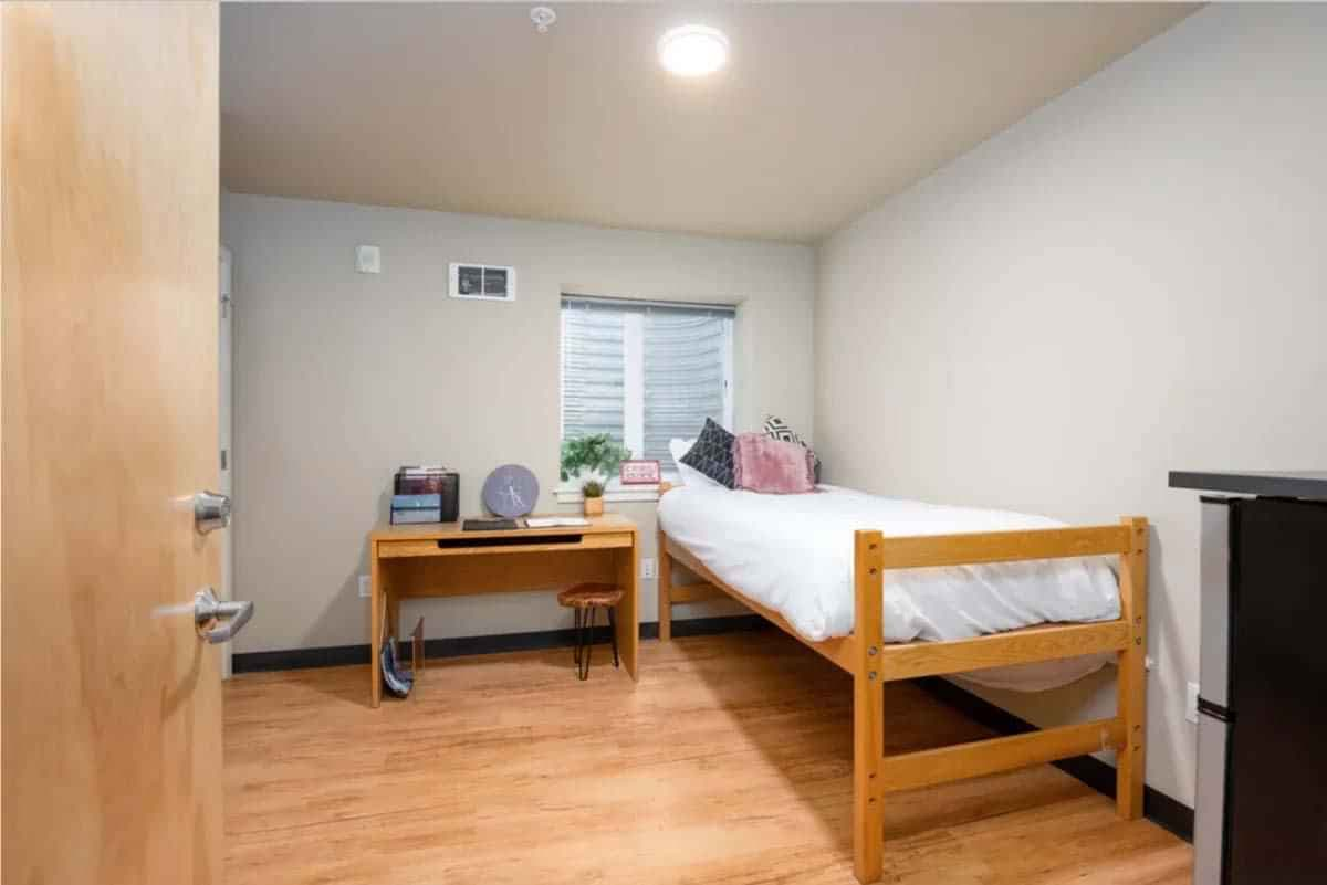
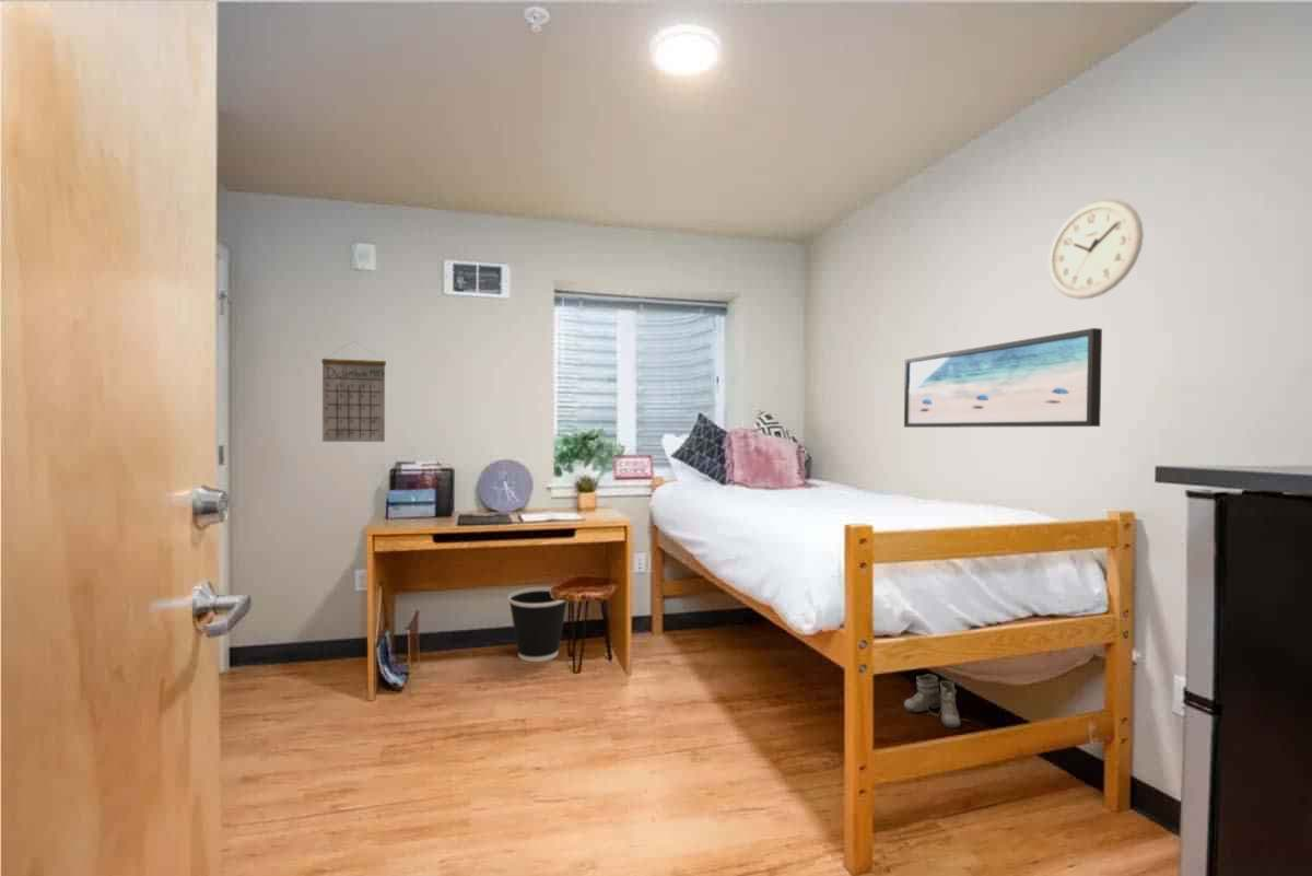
+ wall art [903,327,1103,429]
+ wall clock [1047,198,1145,301]
+ calendar [320,340,387,443]
+ boots [903,674,969,728]
+ wastebasket [507,586,569,663]
